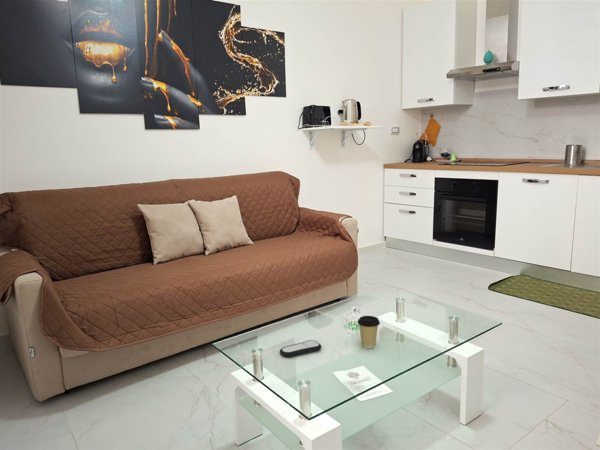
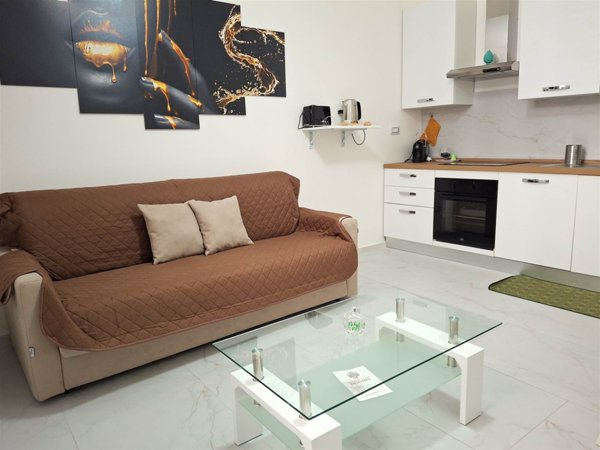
- coffee cup [357,315,381,349]
- remote control [279,339,322,358]
